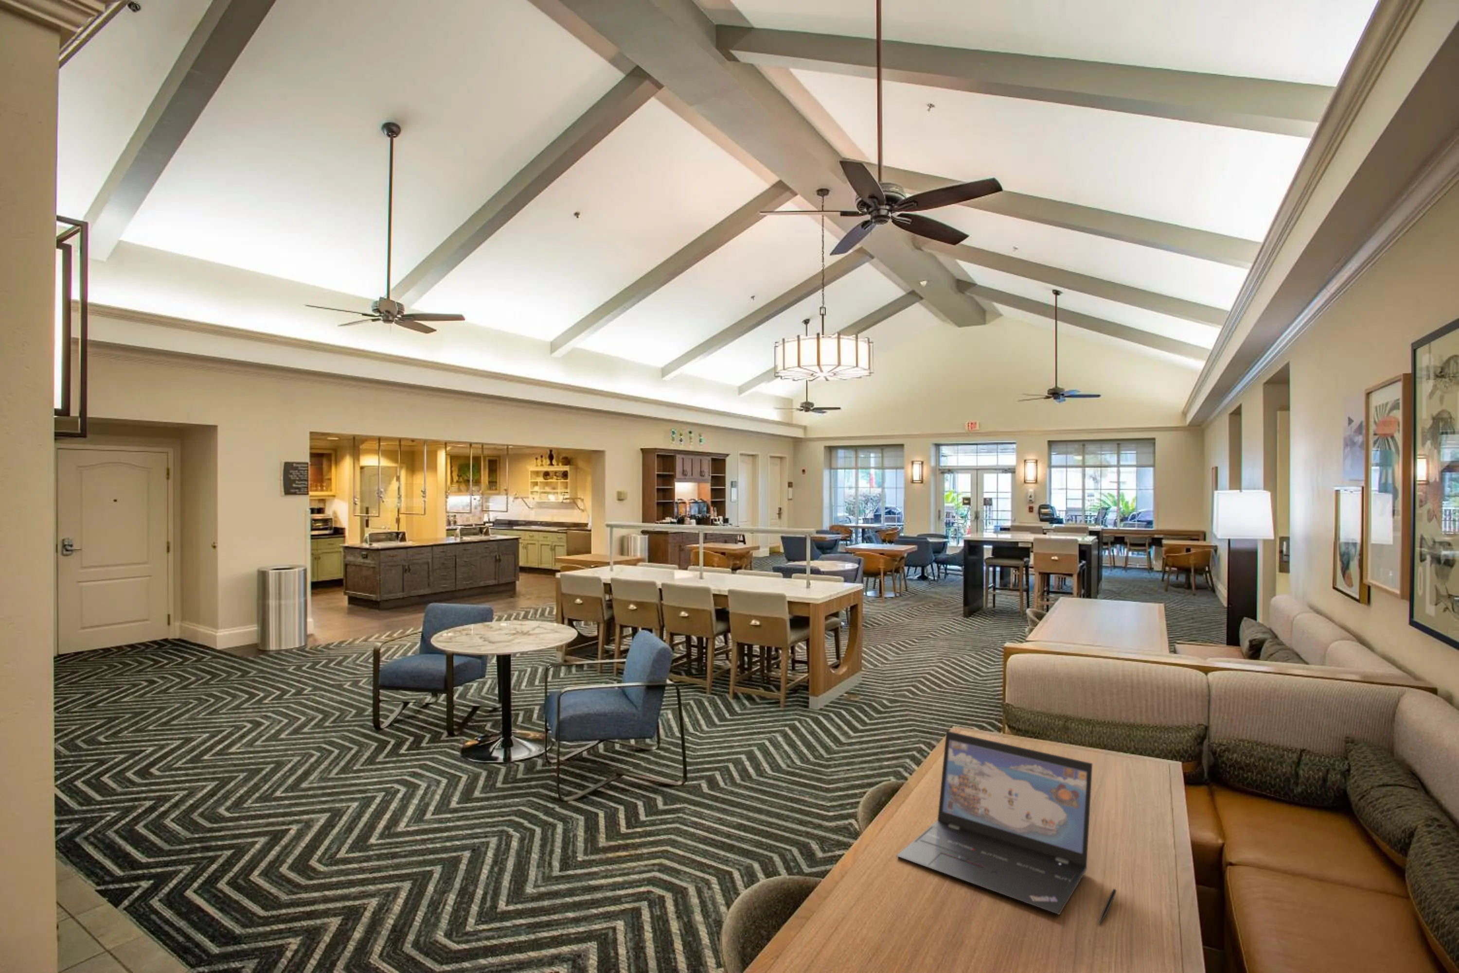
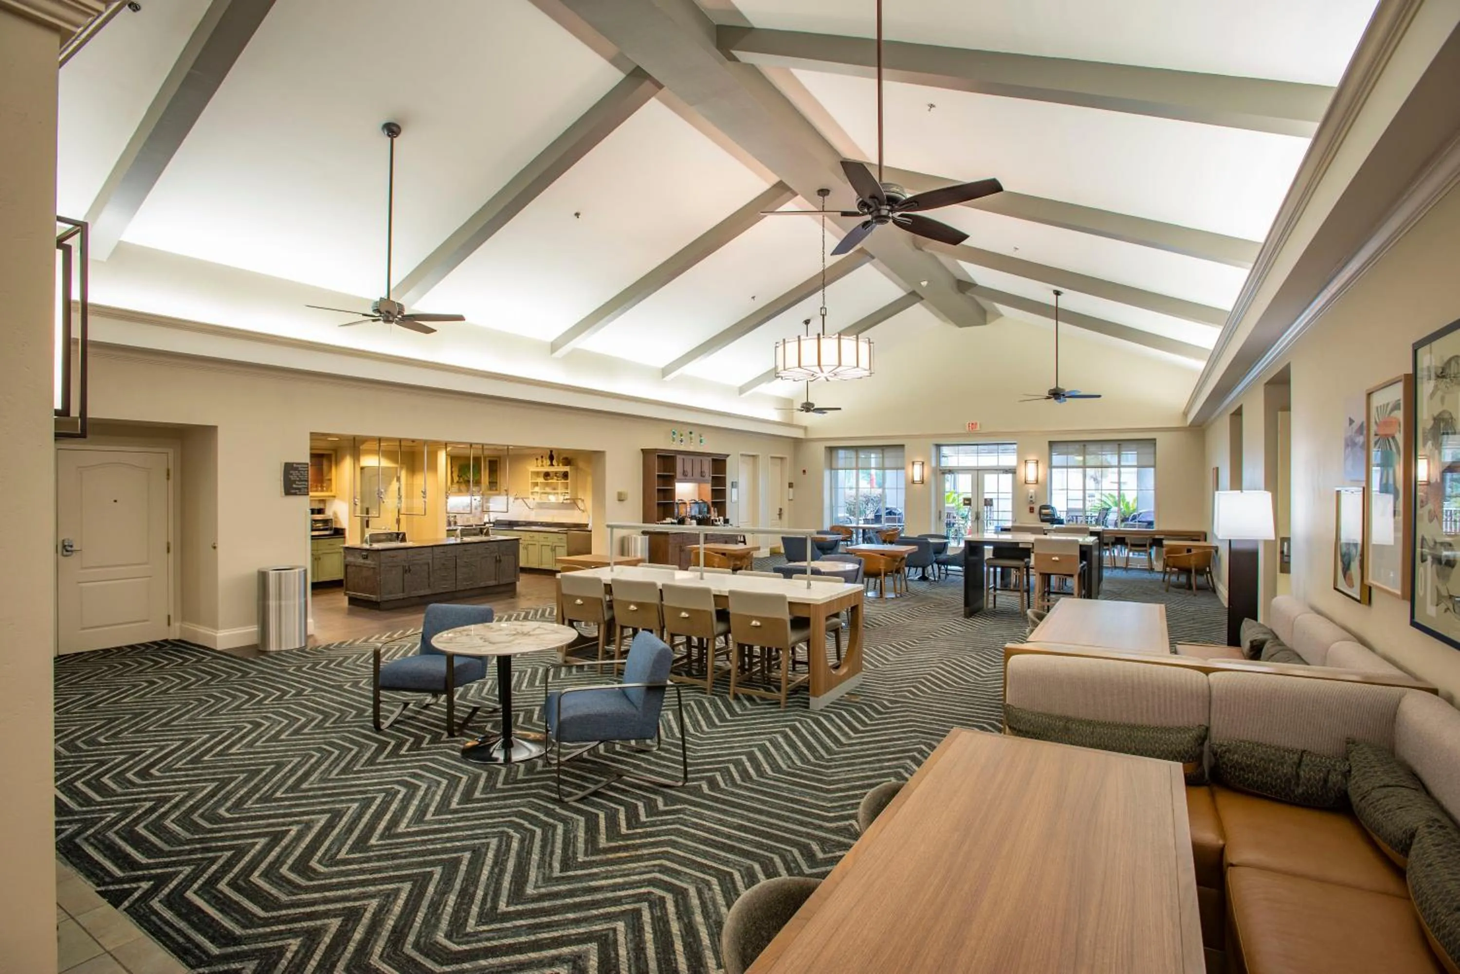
- pen [1098,888,1117,925]
- laptop [896,731,1093,915]
